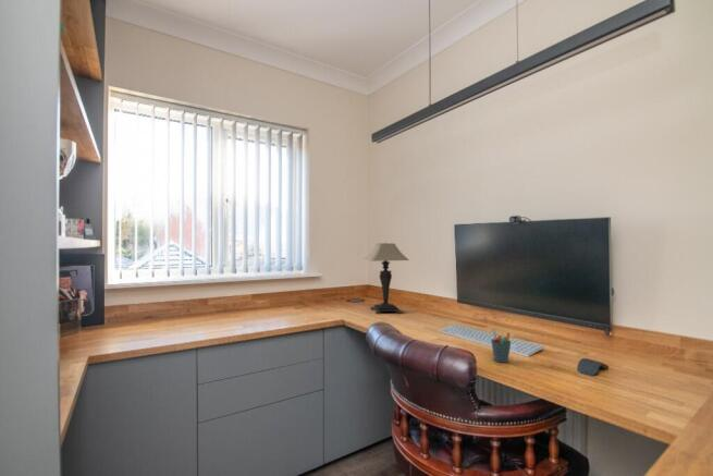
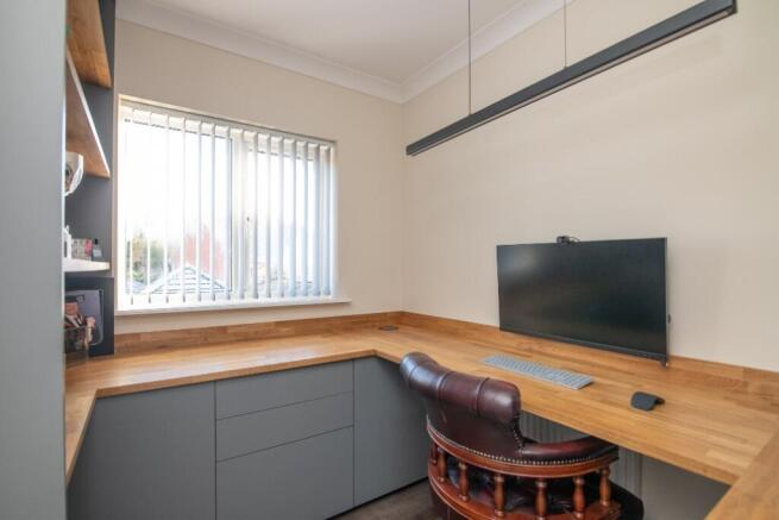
- table lamp [362,242,410,315]
- pen holder [490,328,512,364]
